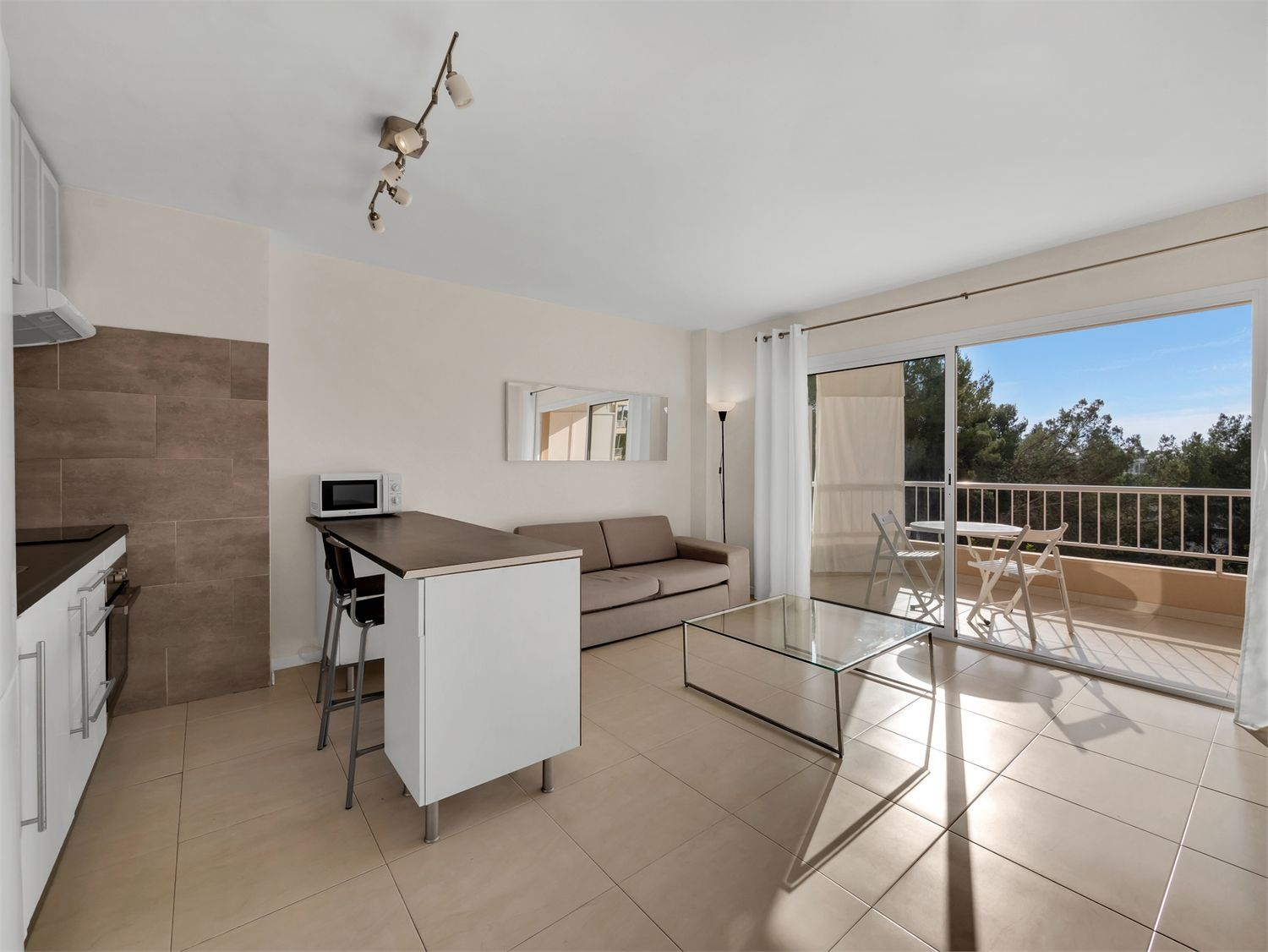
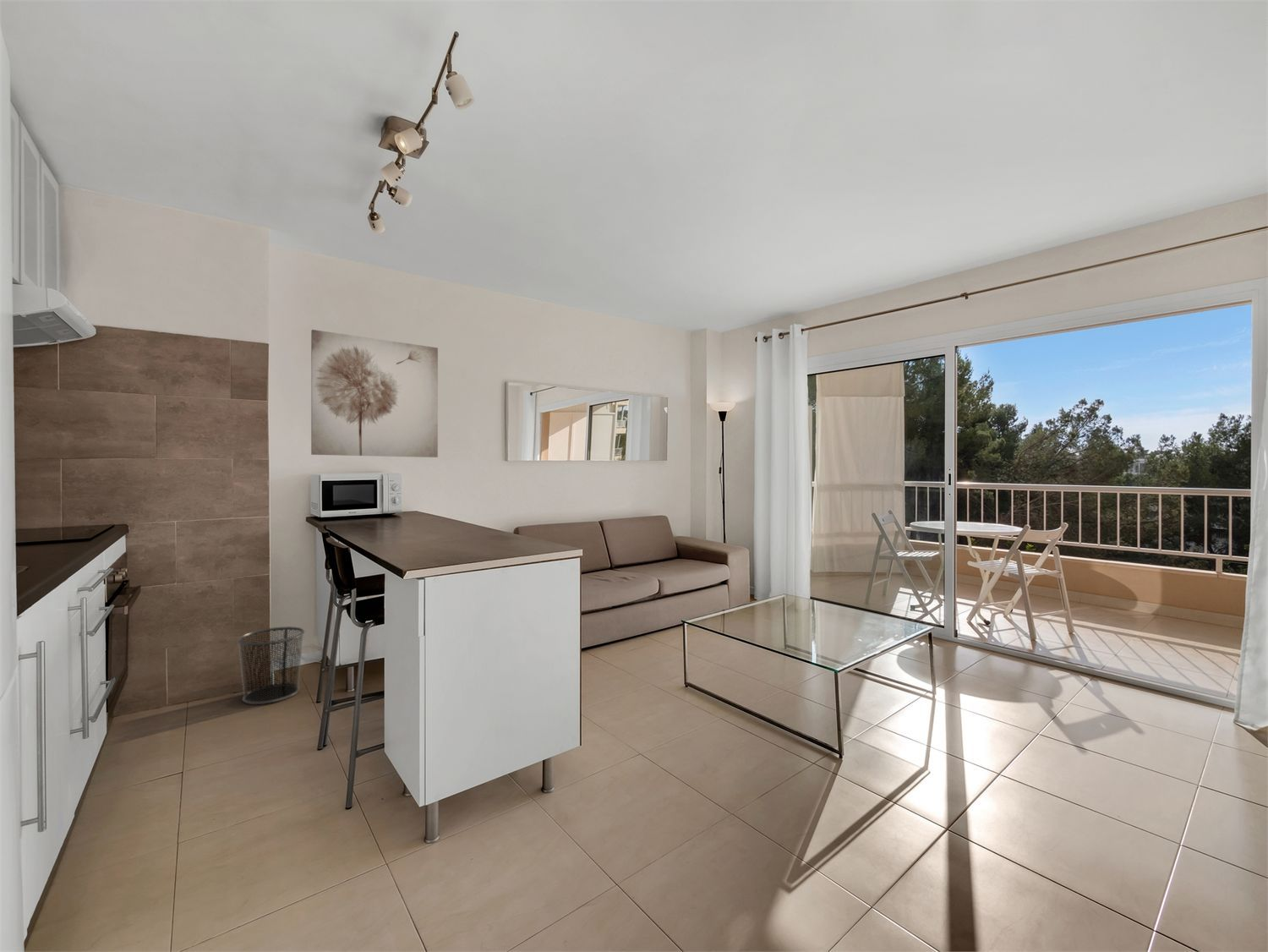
+ trash can [236,626,306,705]
+ wall art [310,329,439,458]
